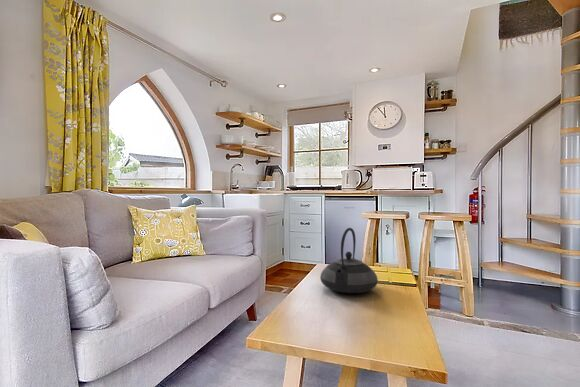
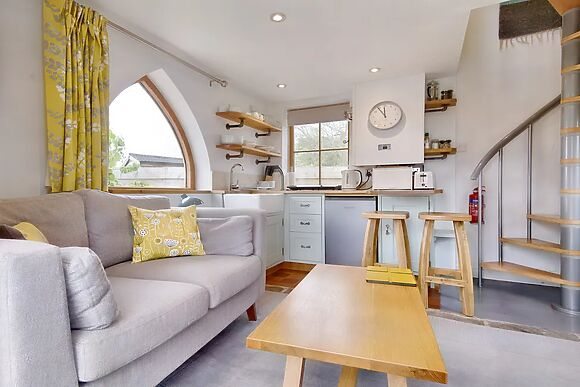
- teapot [319,227,379,294]
